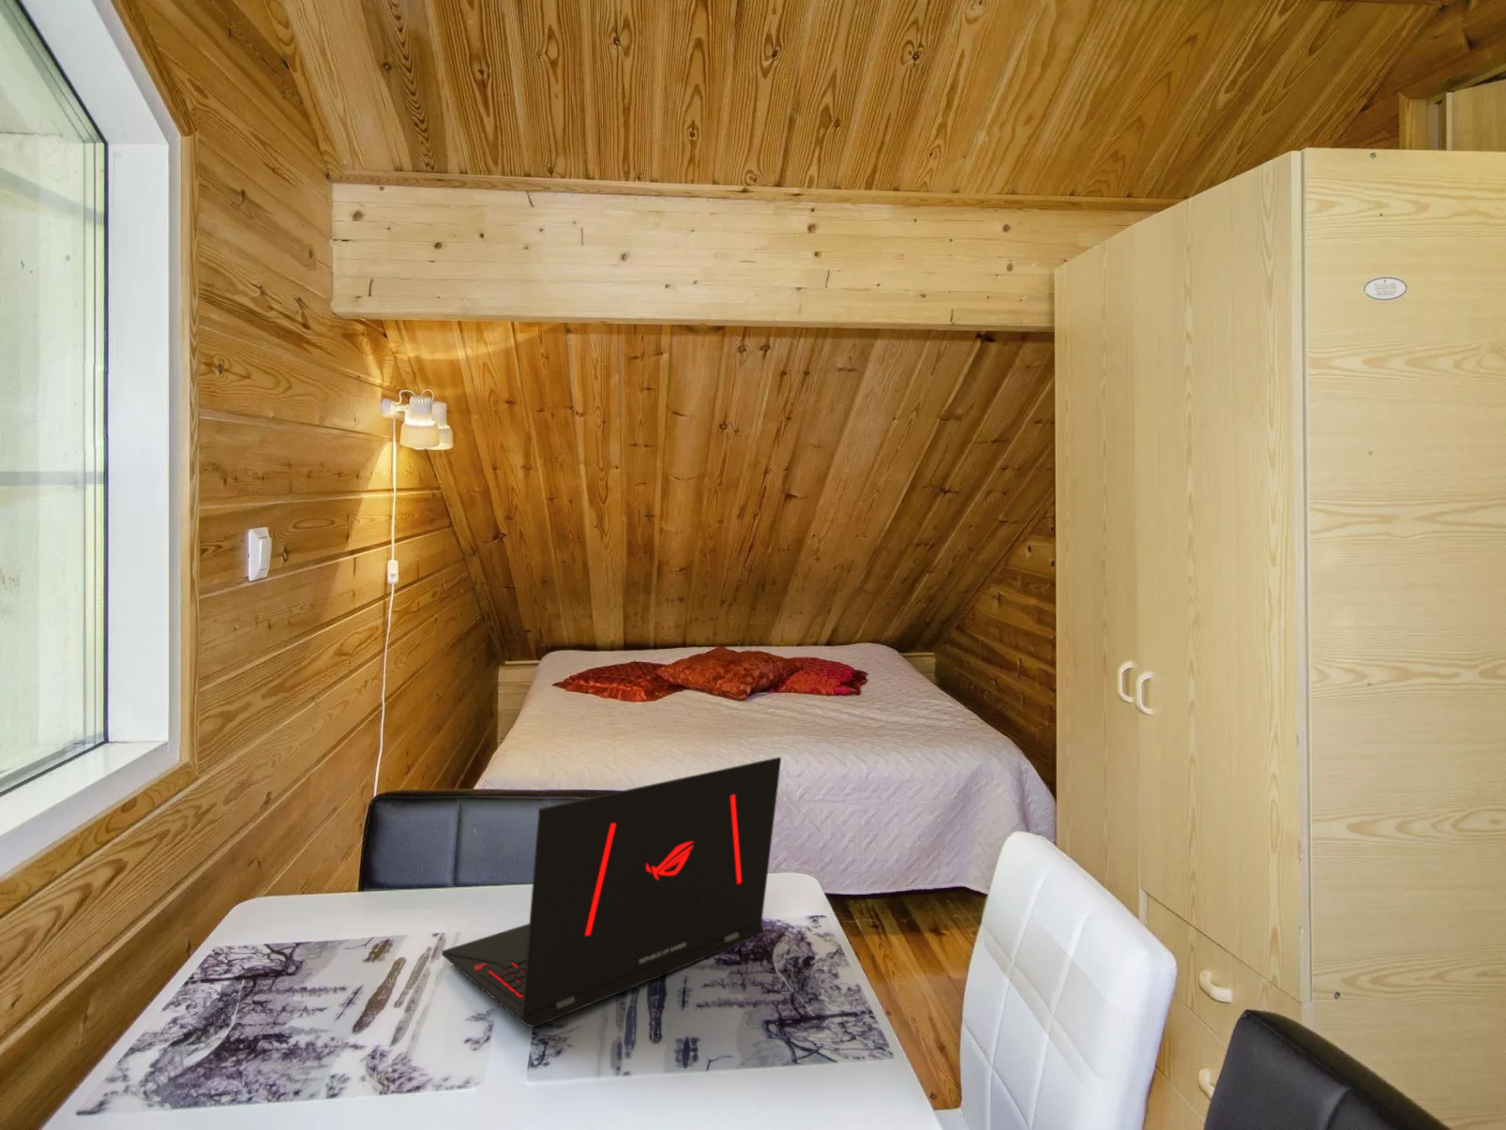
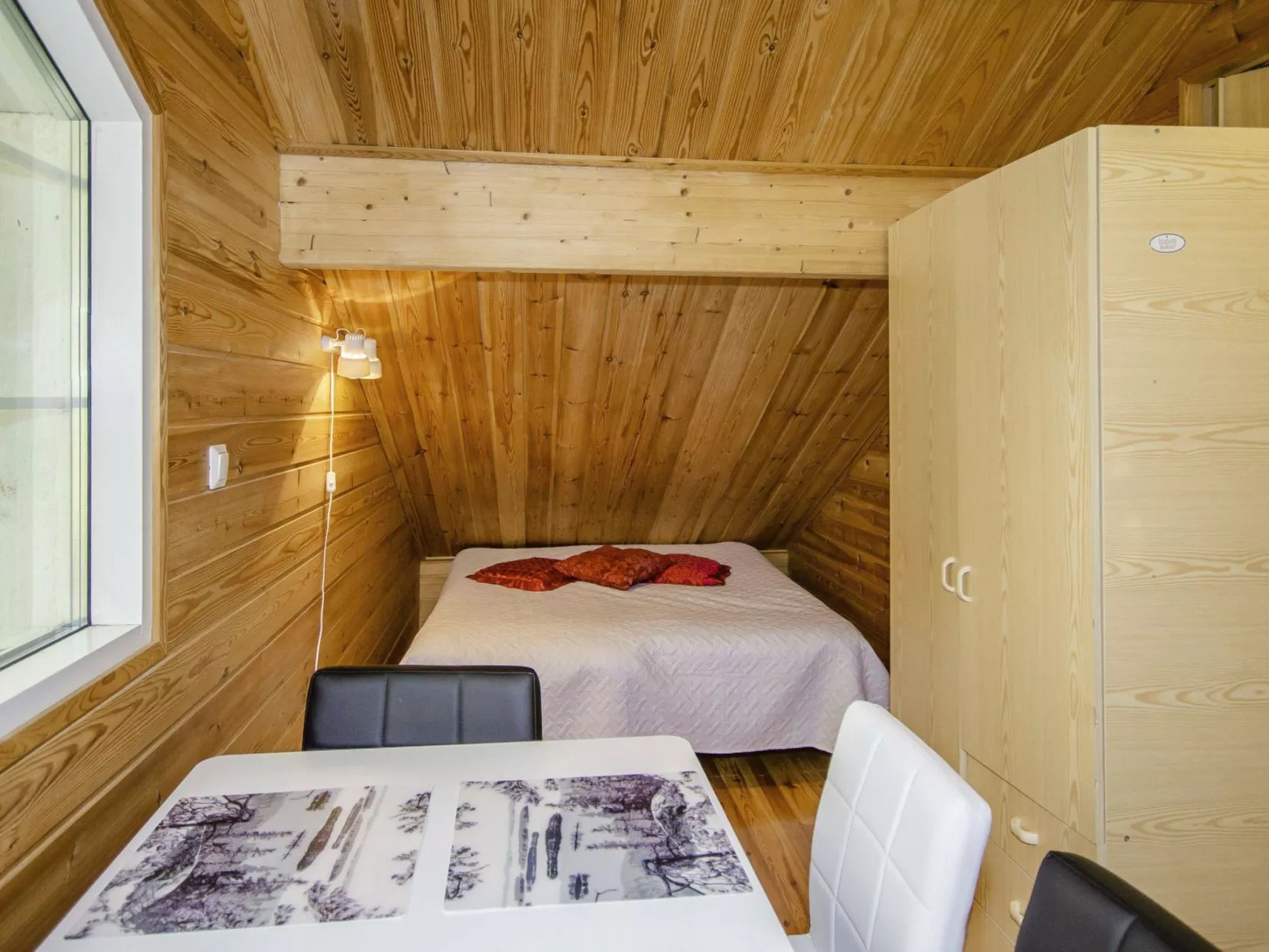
- laptop [440,756,782,1029]
